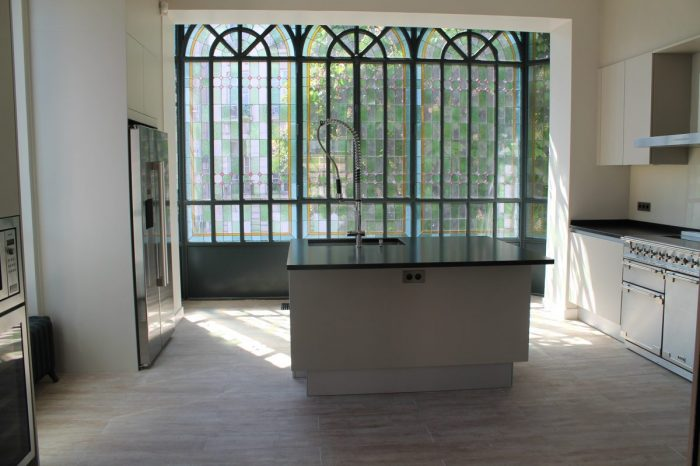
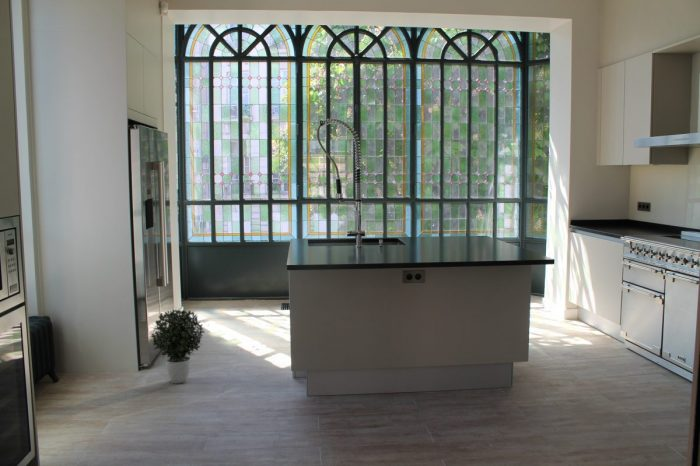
+ potted plant [150,308,206,385]
